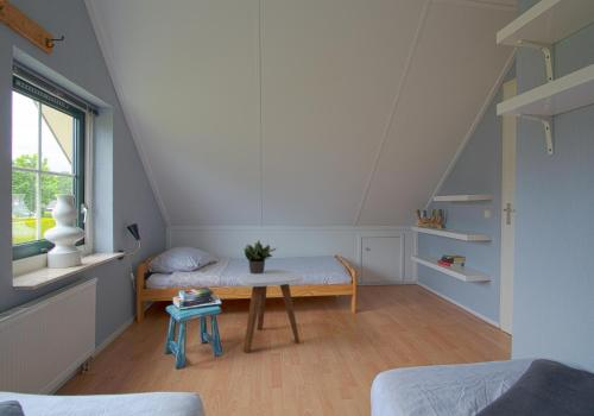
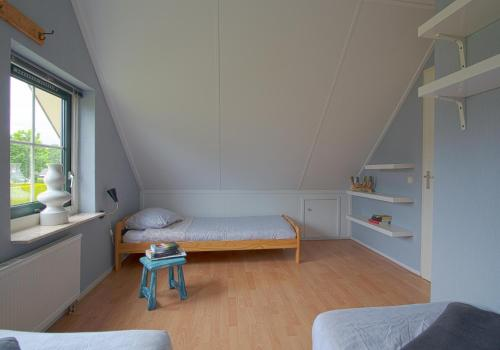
- side table [238,267,304,354]
- potted plant [244,240,278,275]
